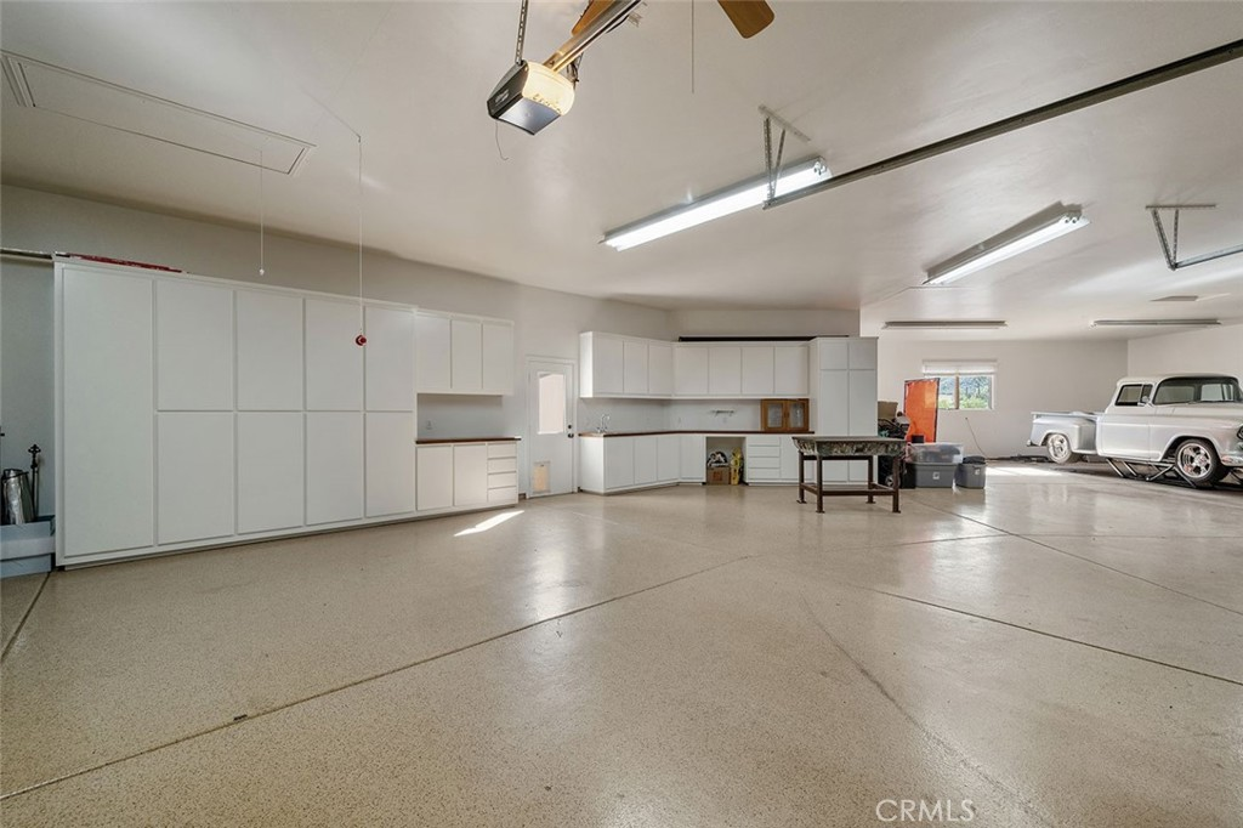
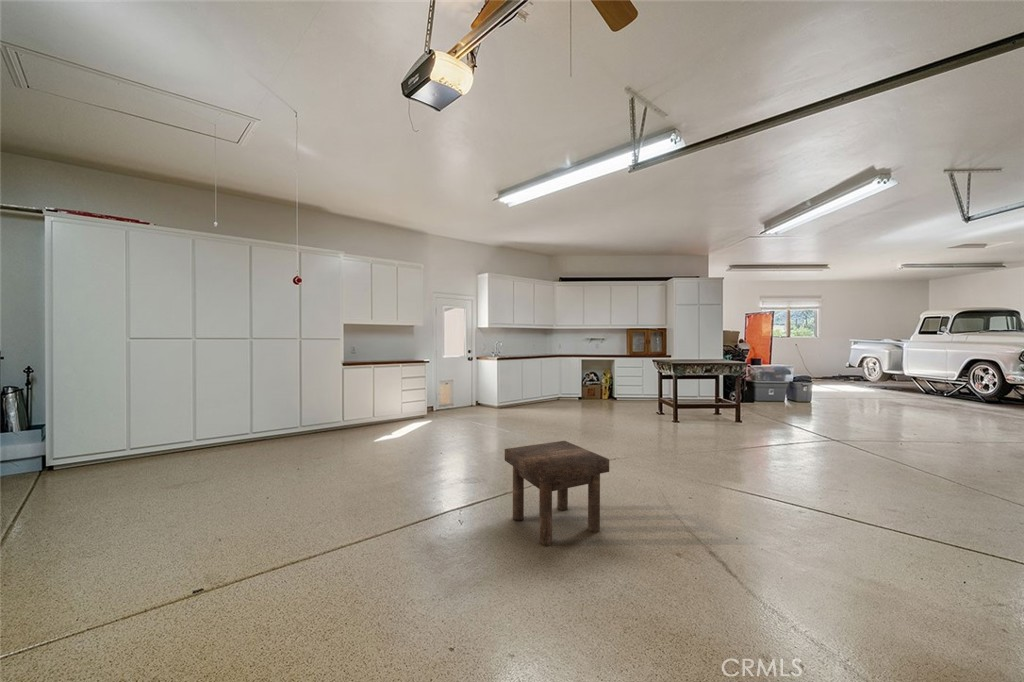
+ stool [504,440,610,547]
